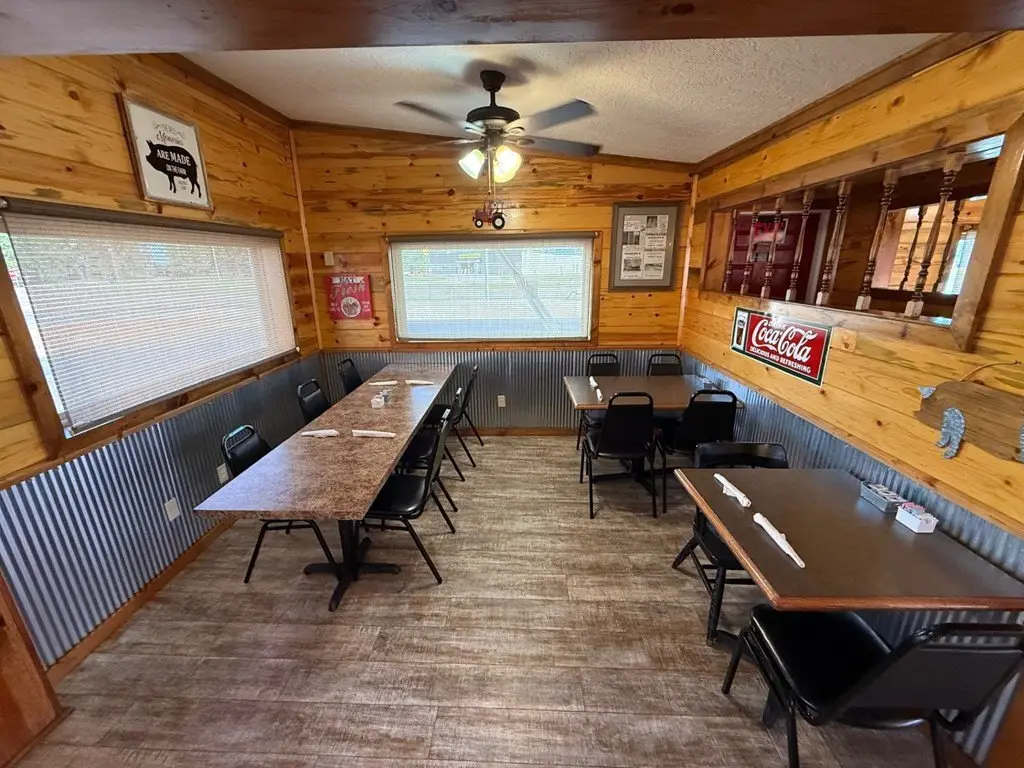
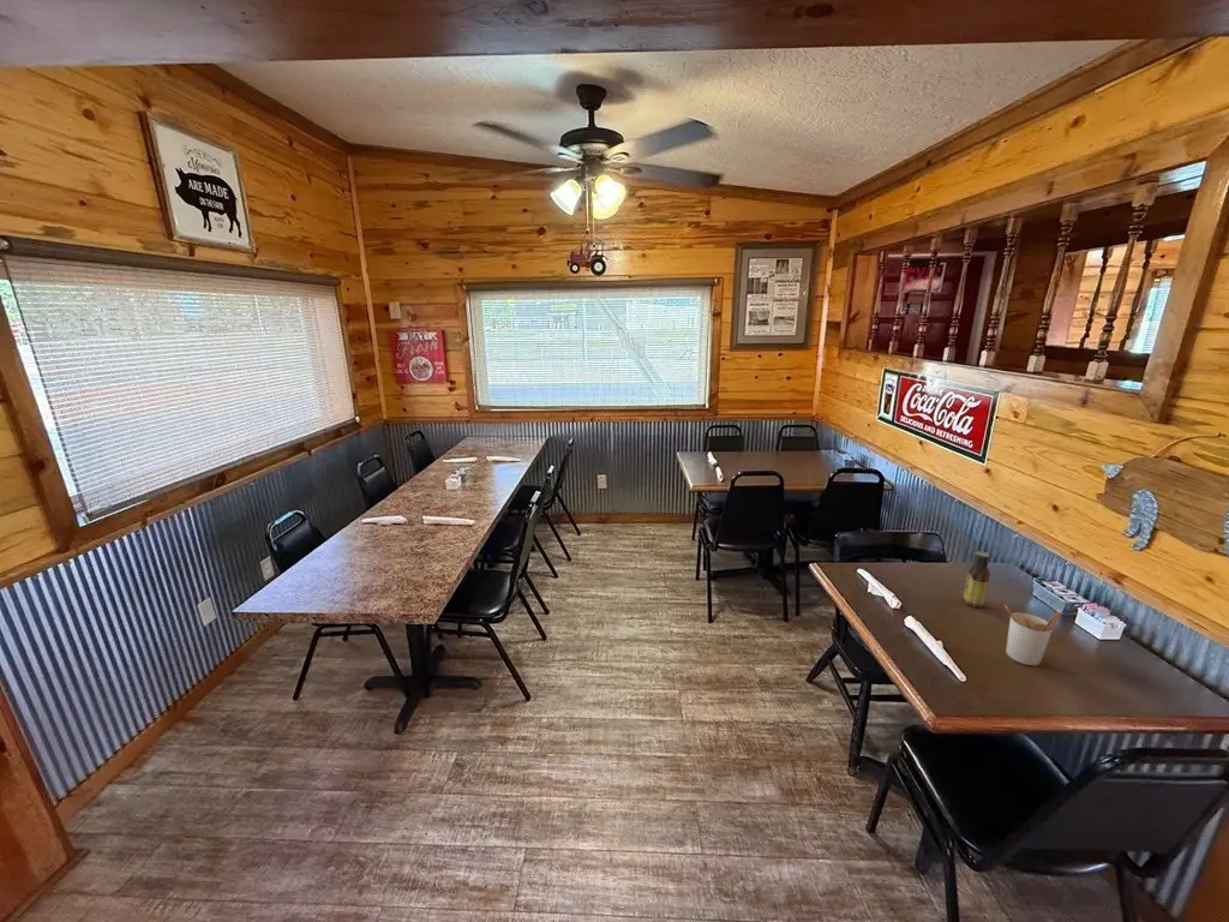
+ sauce bottle [963,550,991,609]
+ utensil holder [1003,603,1063,666]
